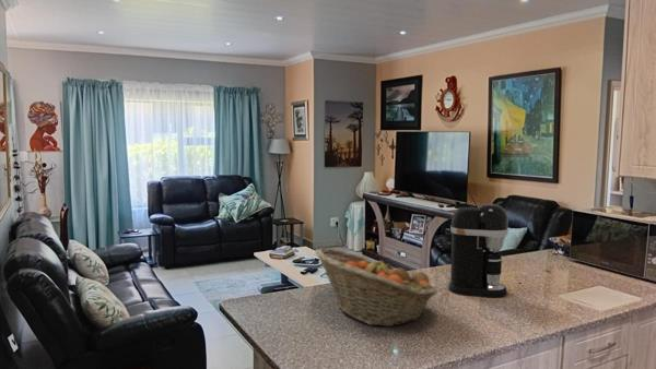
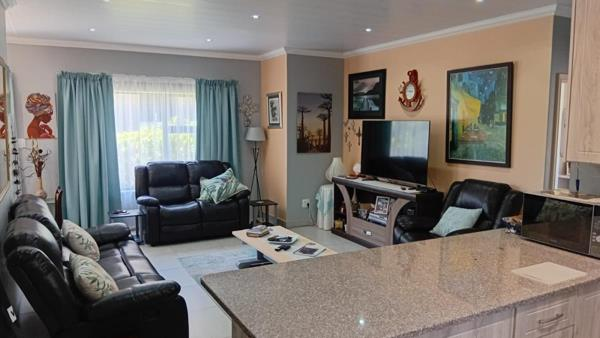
- coffee maker [447,203,509,298]
- fruit basket [314,247,438,328]
